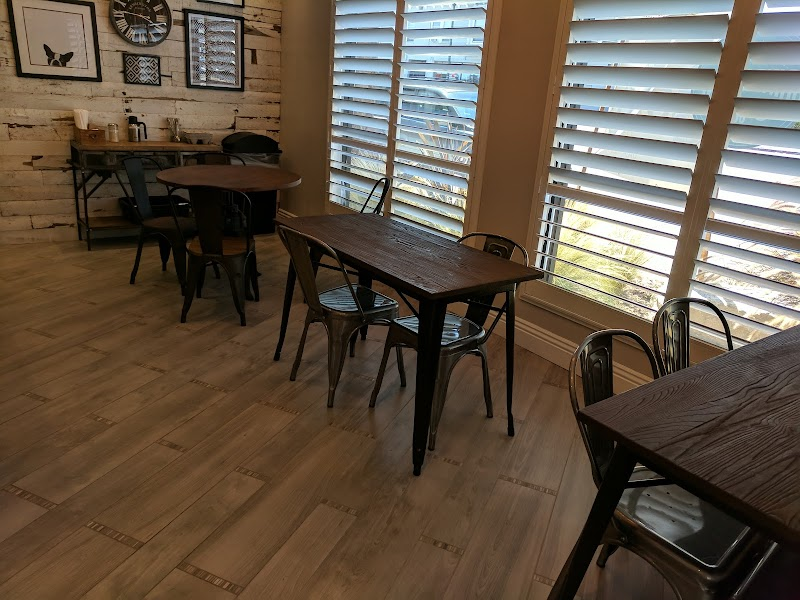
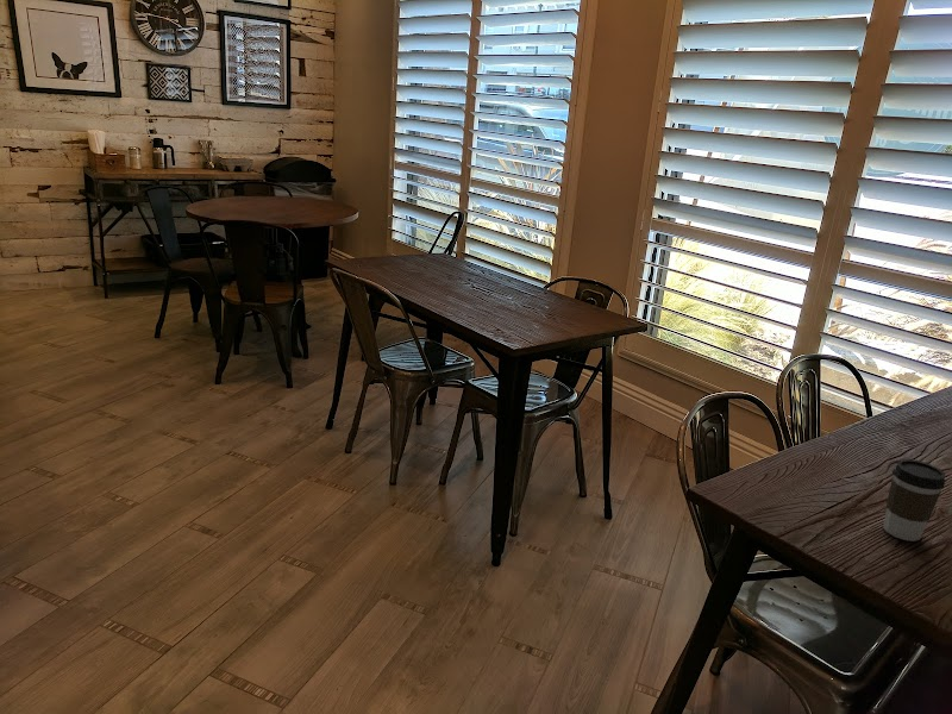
+ coffee cup [882,458,946,543]
